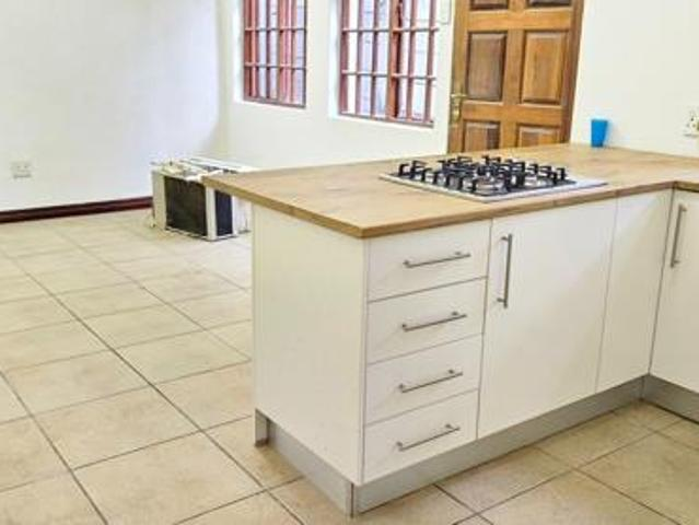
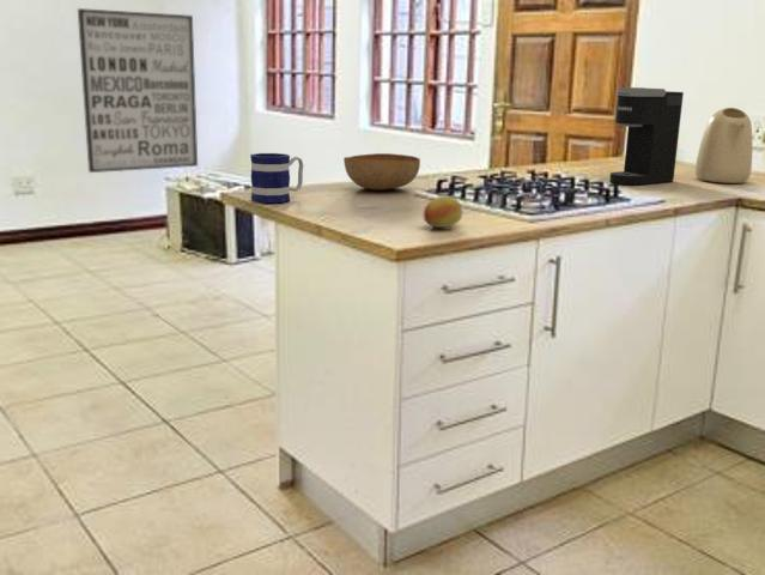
+ mug [249,152,304,204]
+ fruit [421,194,463,229]
+ bowl [342,152,421,192]
+ wall art [77,7,199,174]
+ coffee maker [608,86,685,186]
+ kettle [694,107,753,184]
